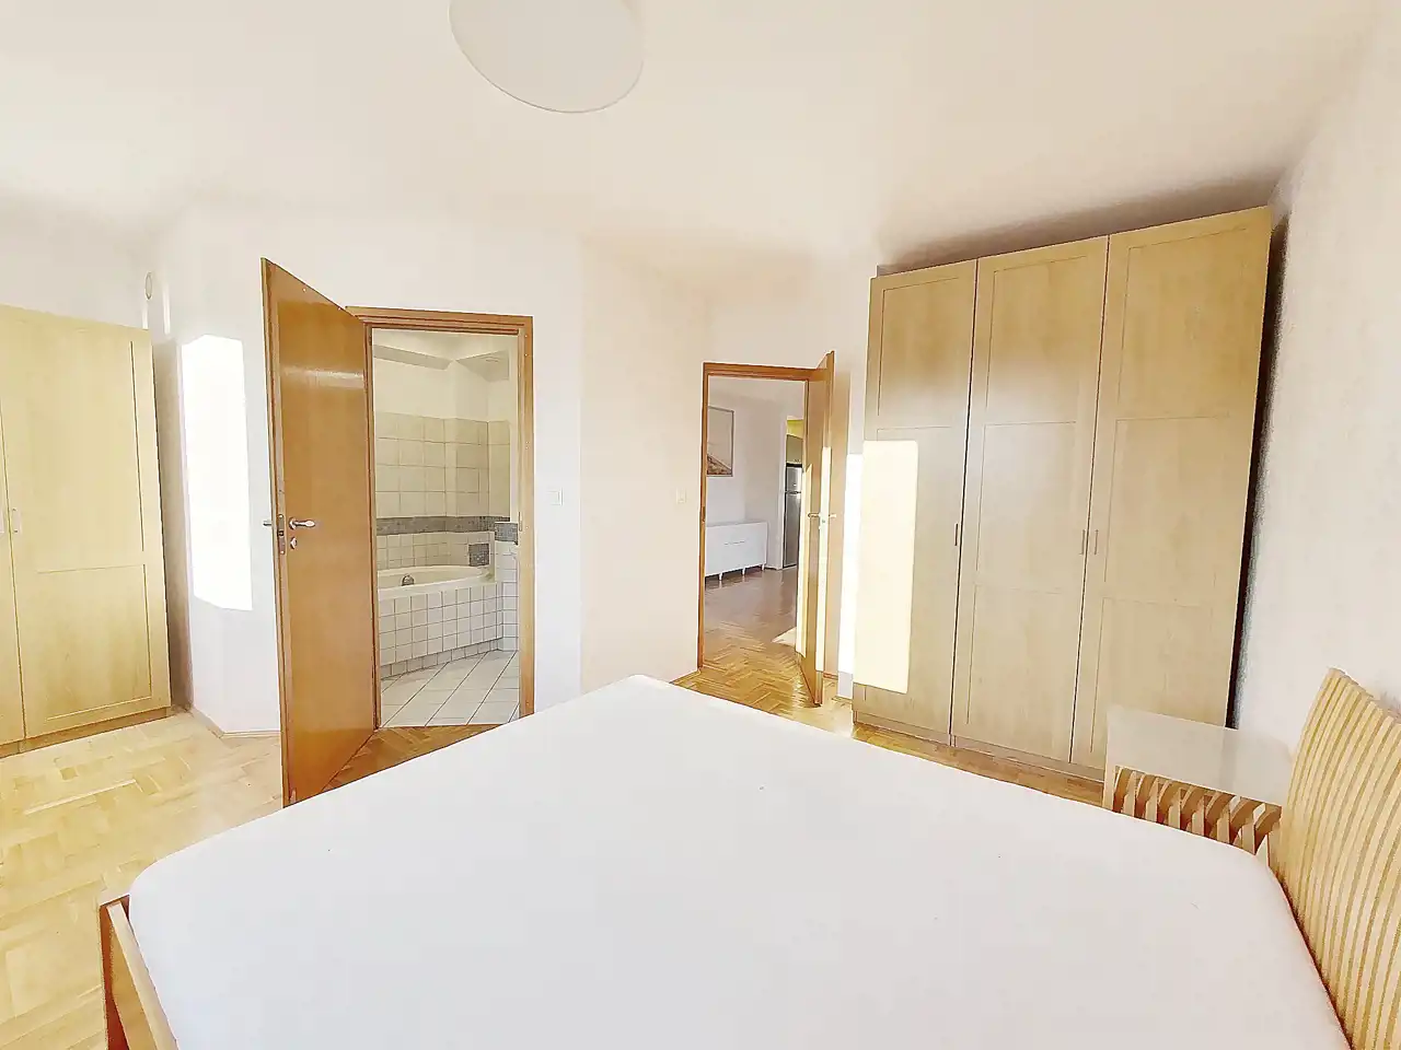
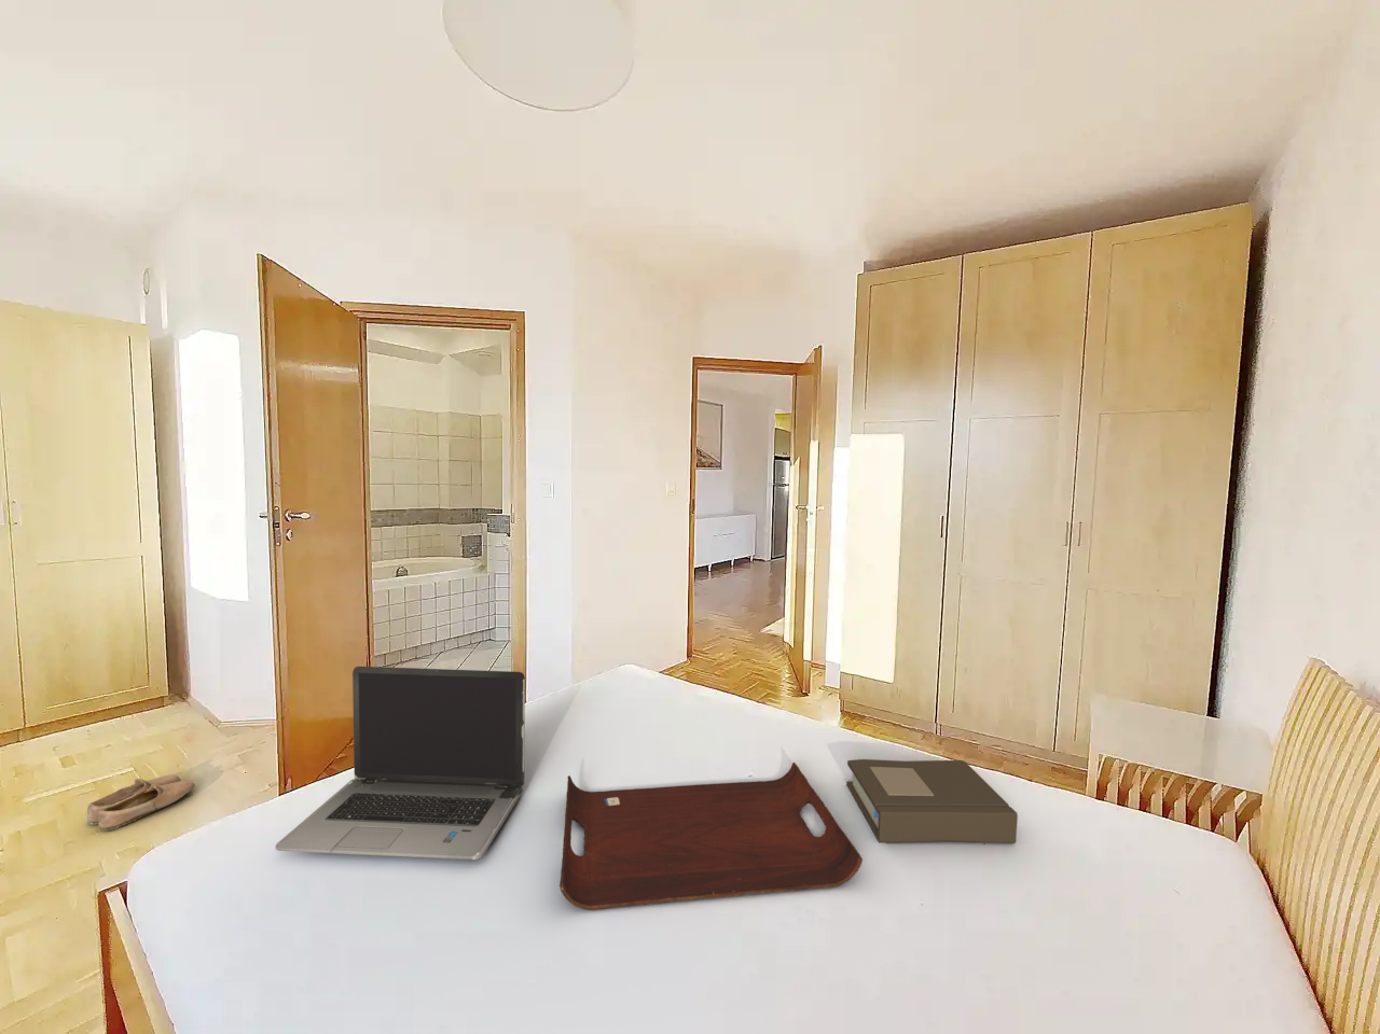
+ laptop computer [274,666,526,860]
+ serving tray [559,761,864,911]
+ shoe [86,773,197,832]
+ book [845,758,1019,844]
